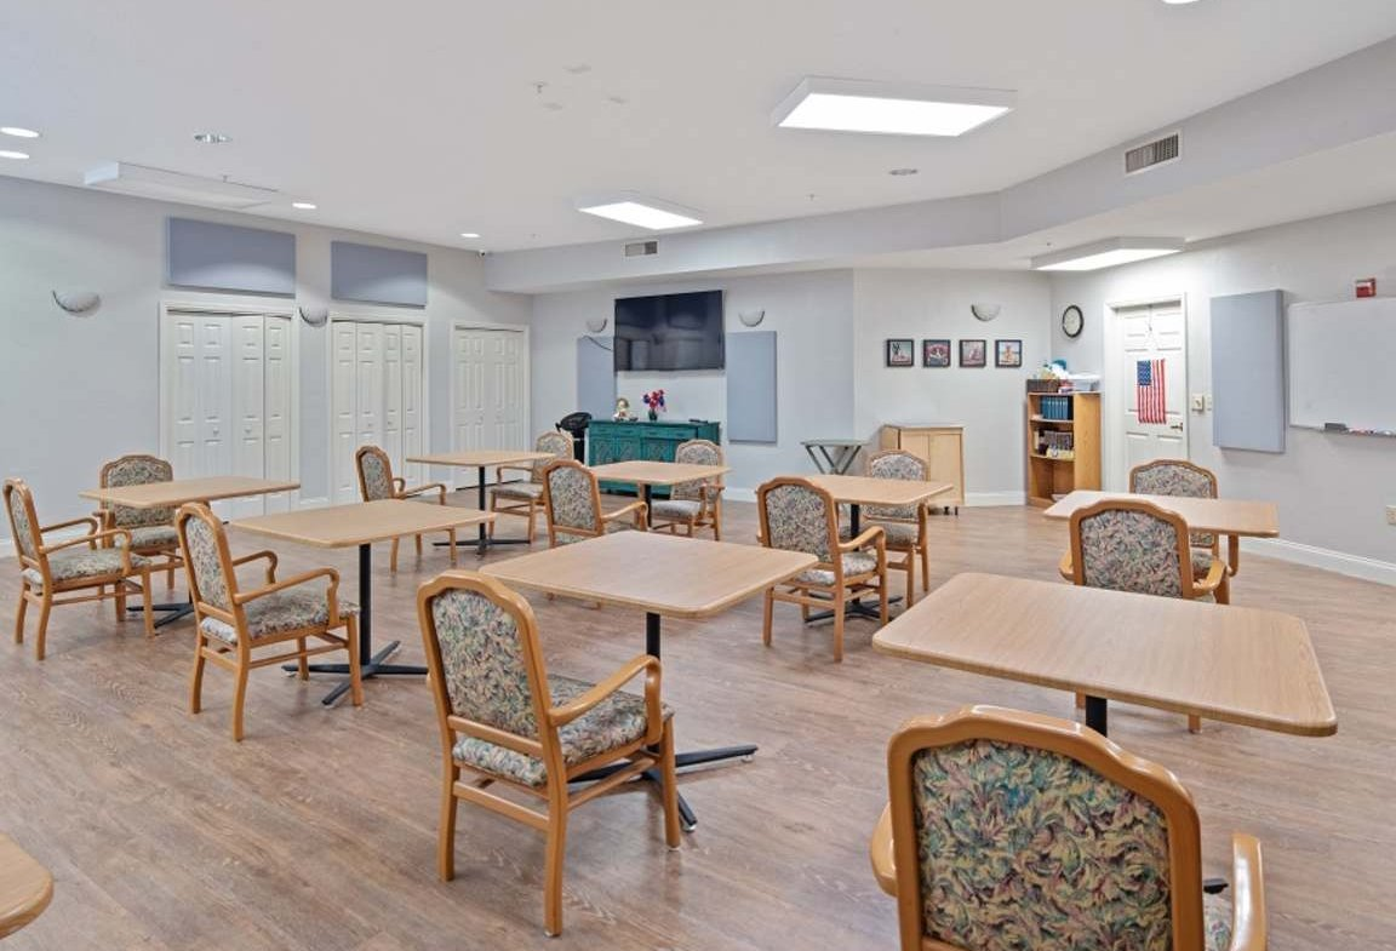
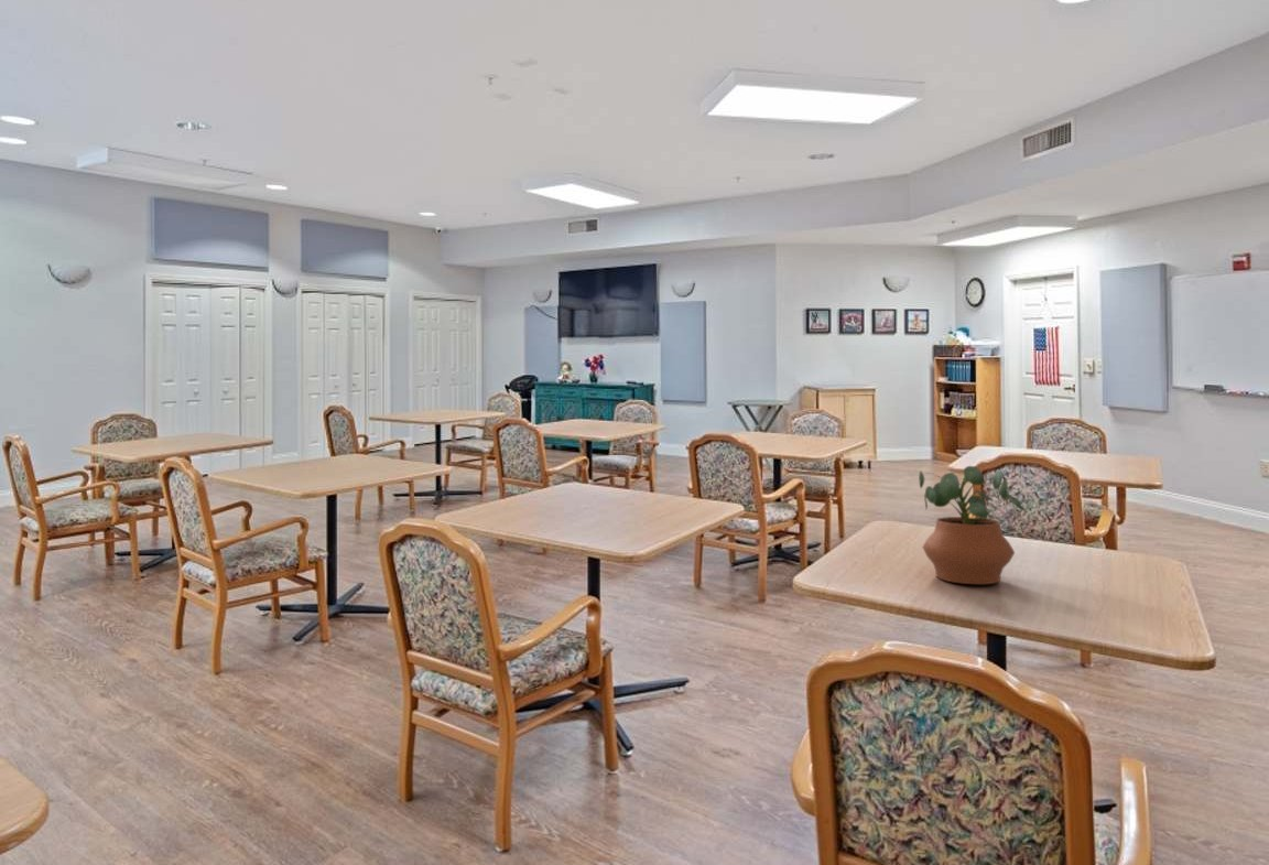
+ potted plant [918,465,1028,585]
